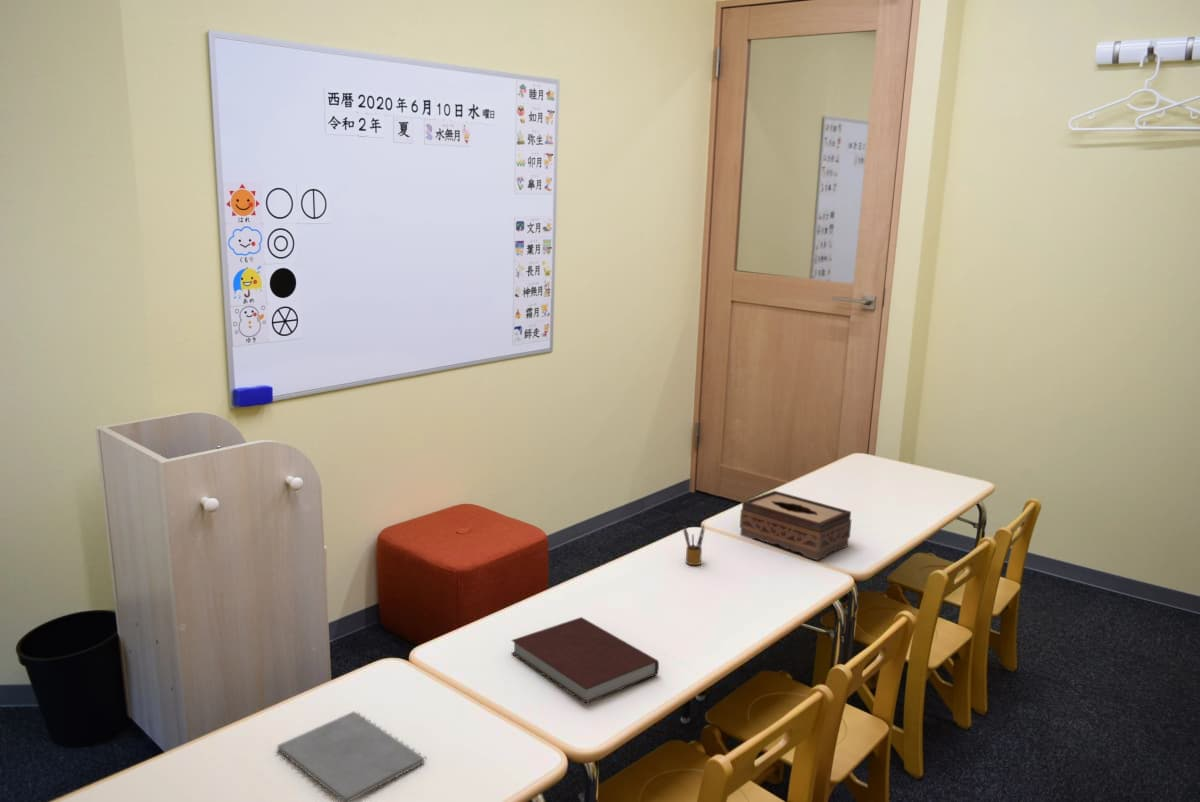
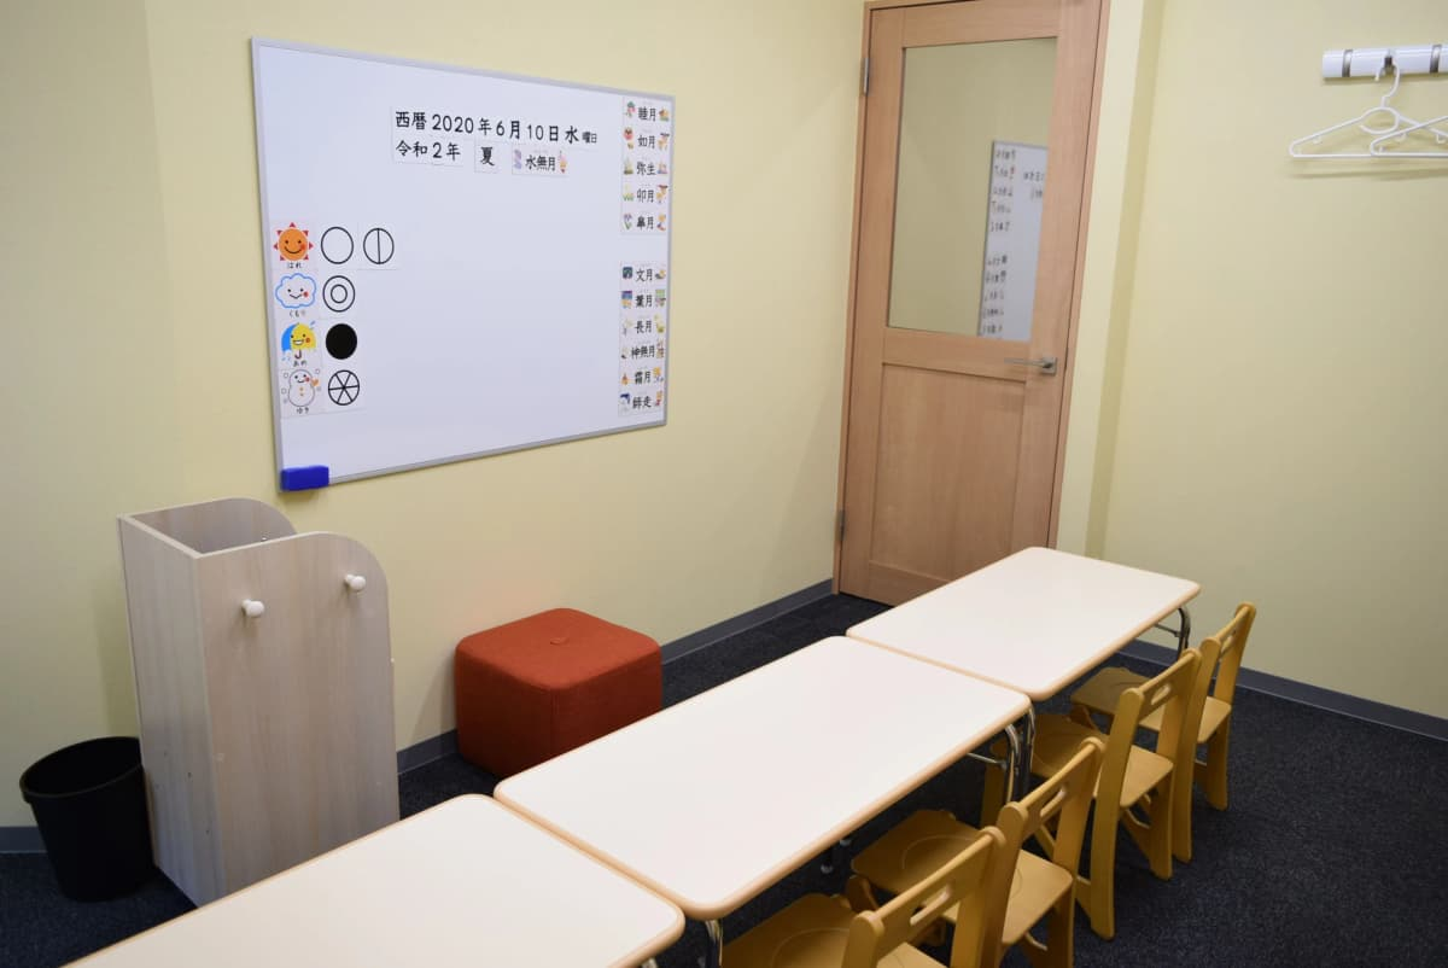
- tissue box [739,490,852,561]
- notepad [275,711,427,802]
- pencil box [682,523,706,566]
- notebook [510,616,660,704]
